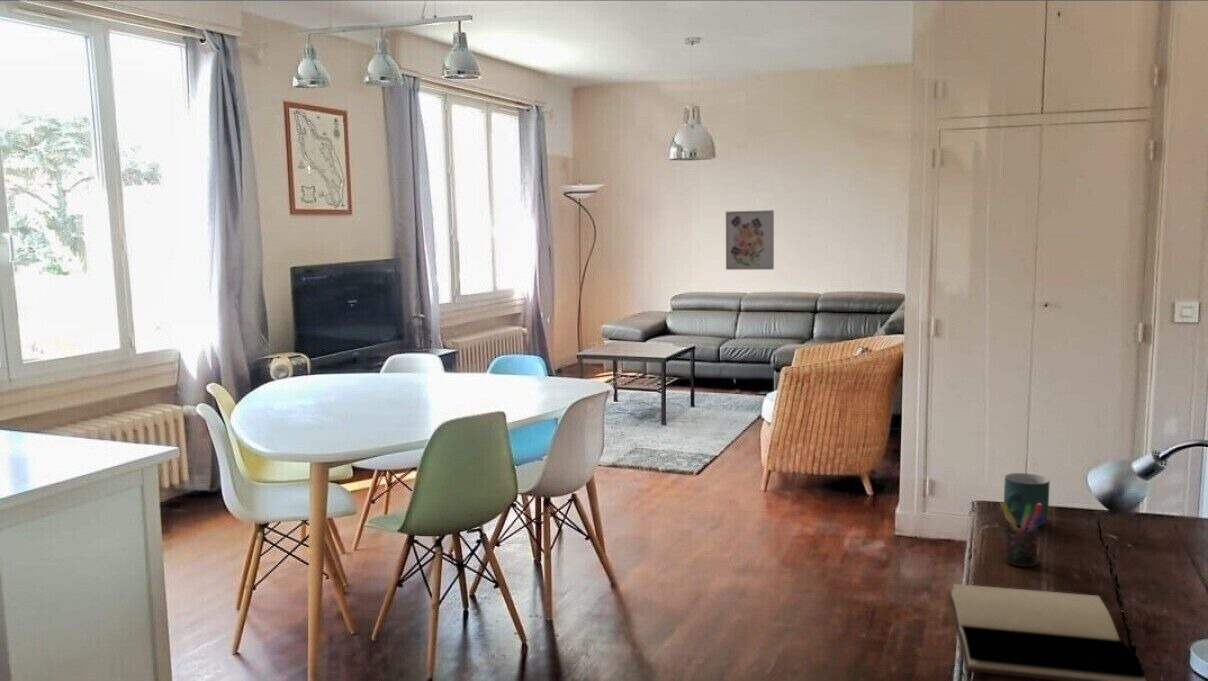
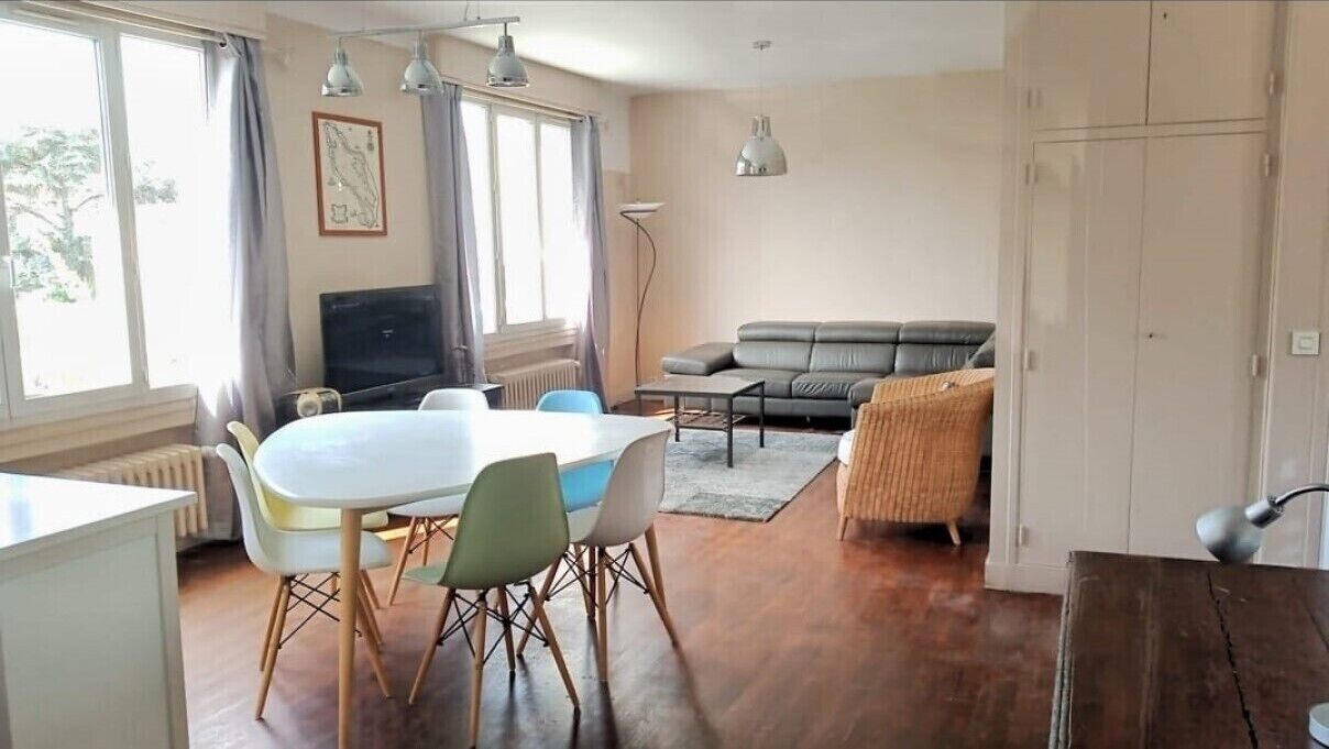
- pen holder [999,502,1044,568]
- mug [1003,472,1051,528]
- wall art [725,209,775,271]
- book [947,583,1148,681]
